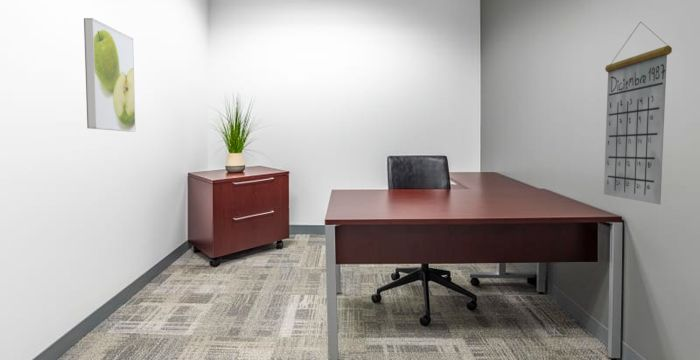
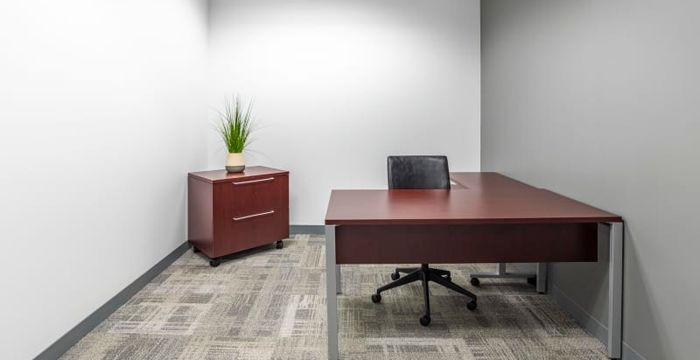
- calendar [603,21,673,205]
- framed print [83,17,137,133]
